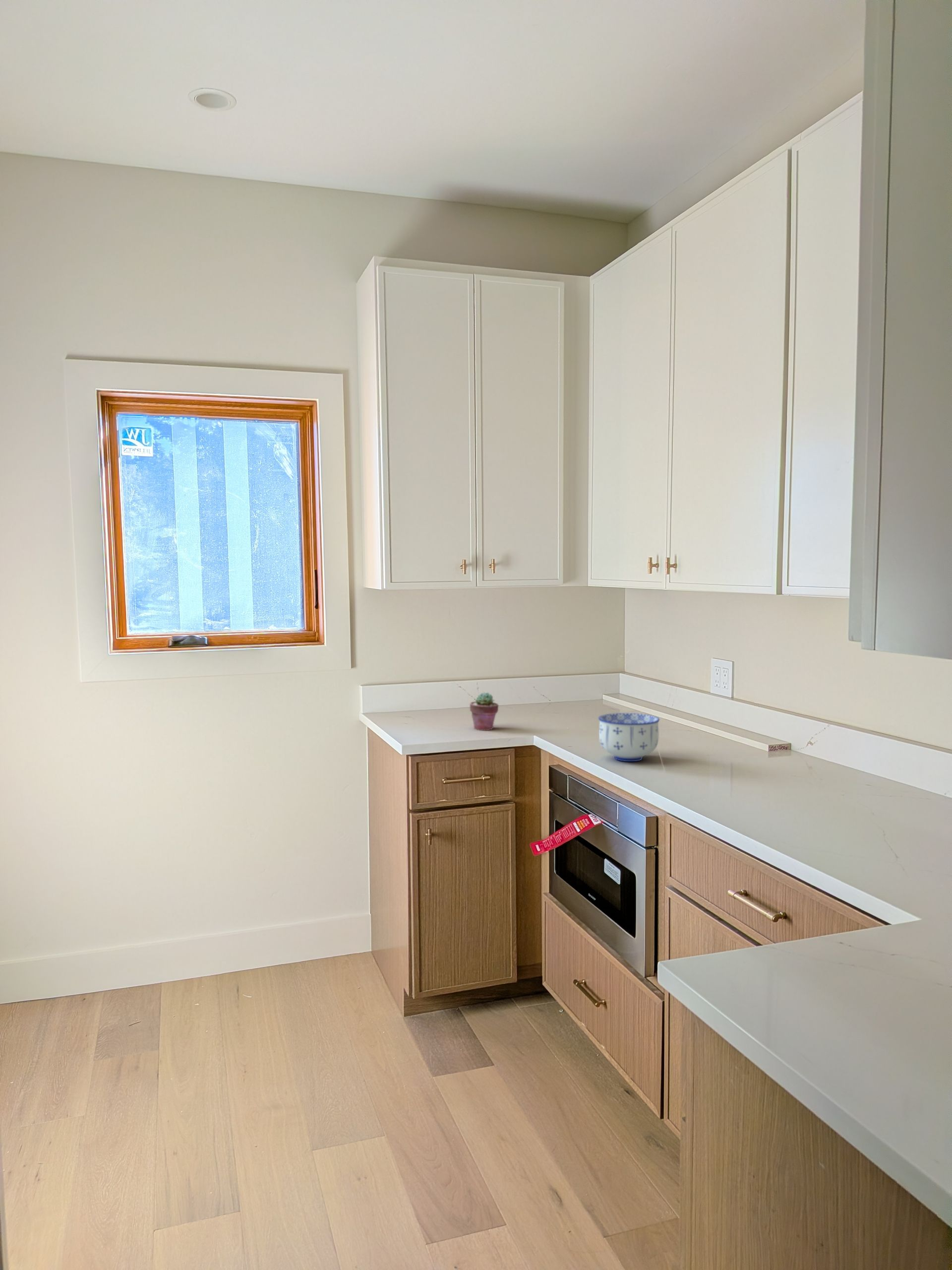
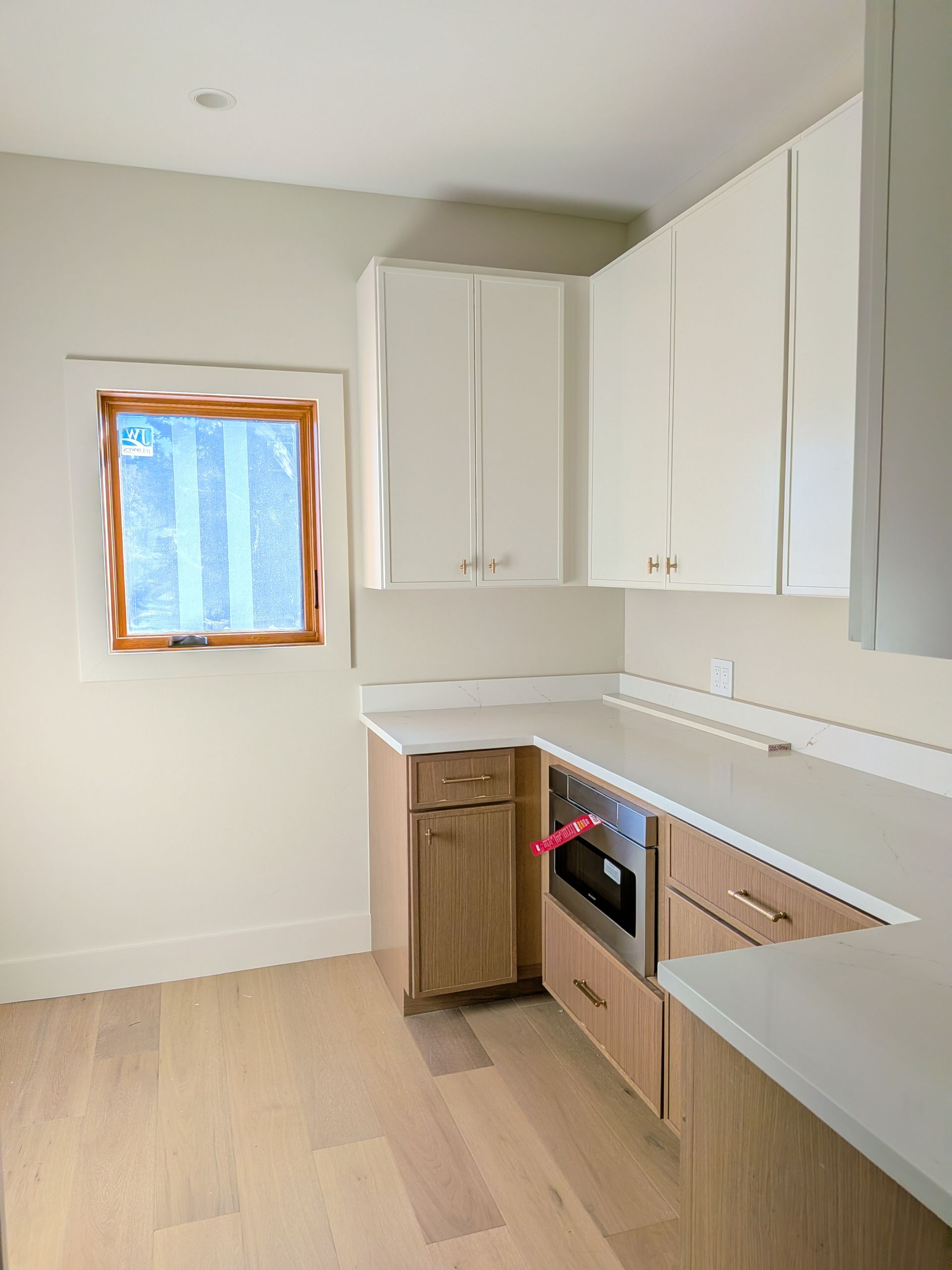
- potted succulent [470,692,499,731]
- bowl [598,712,660,762]
